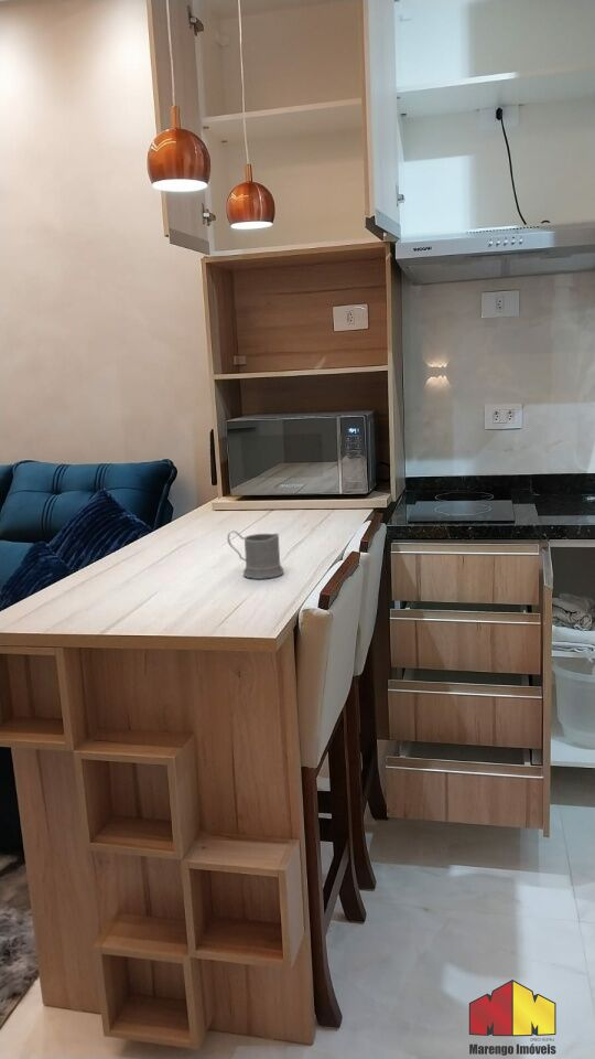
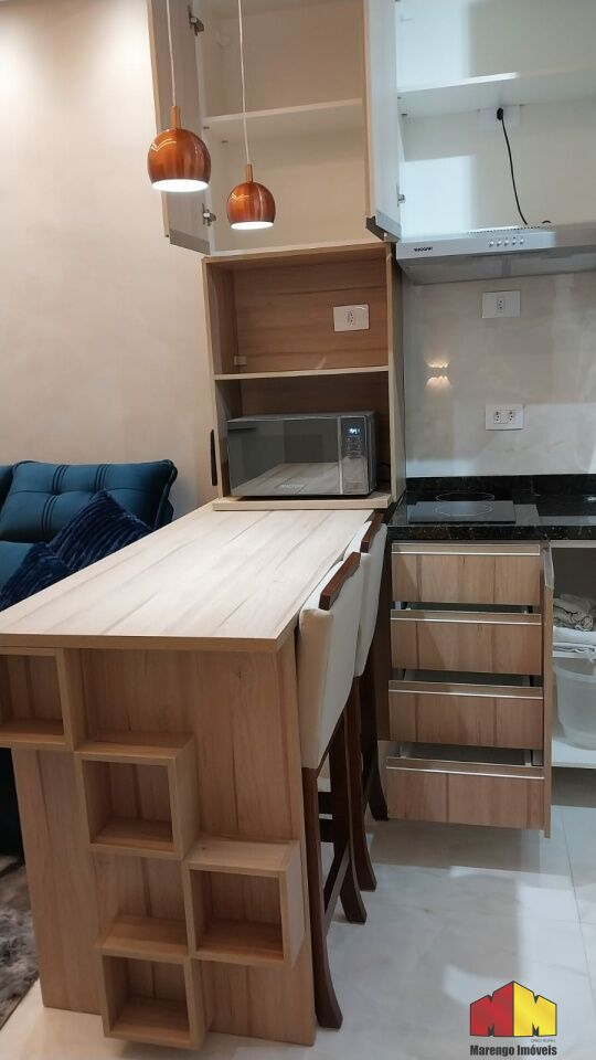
- mug [226,530,284,580]
